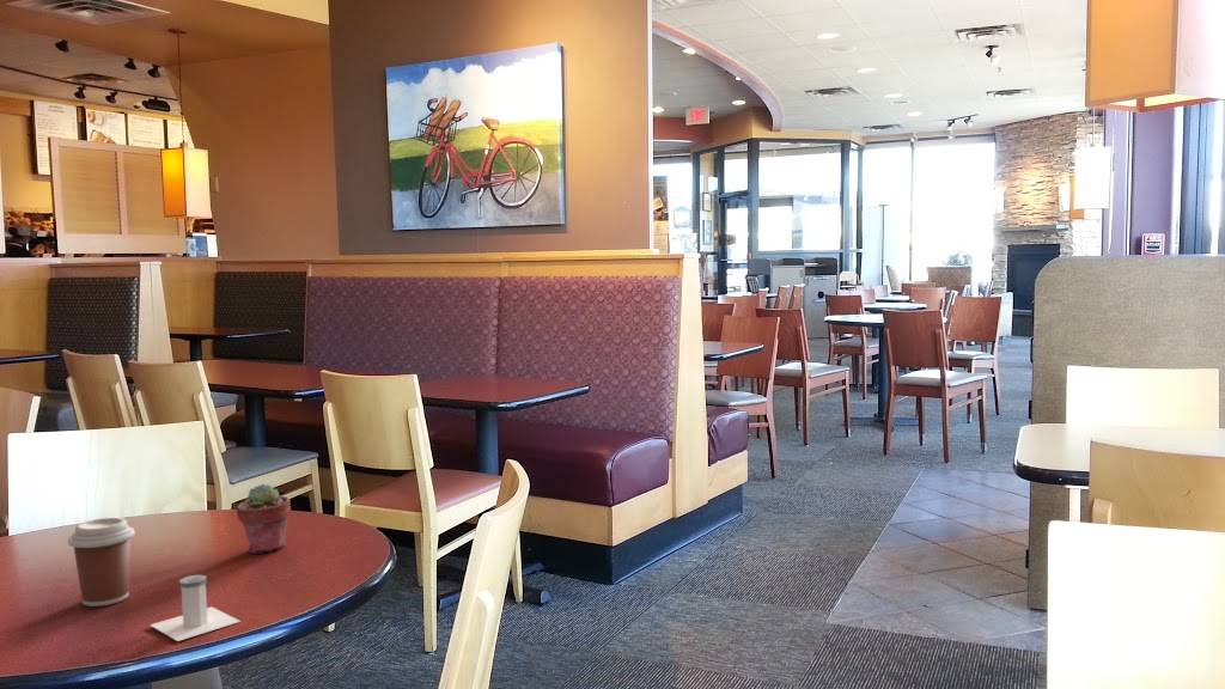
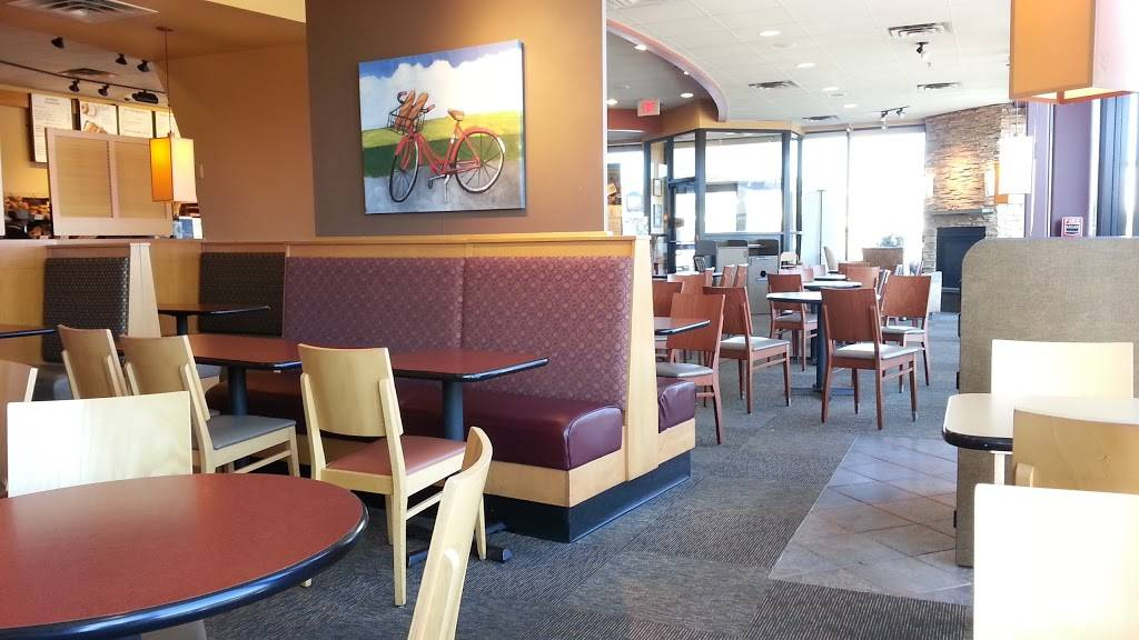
- coffee cup [67,517,136,608]
- salt shaker [148,574,242,642]
- potted succulent [236,482,292,554]
